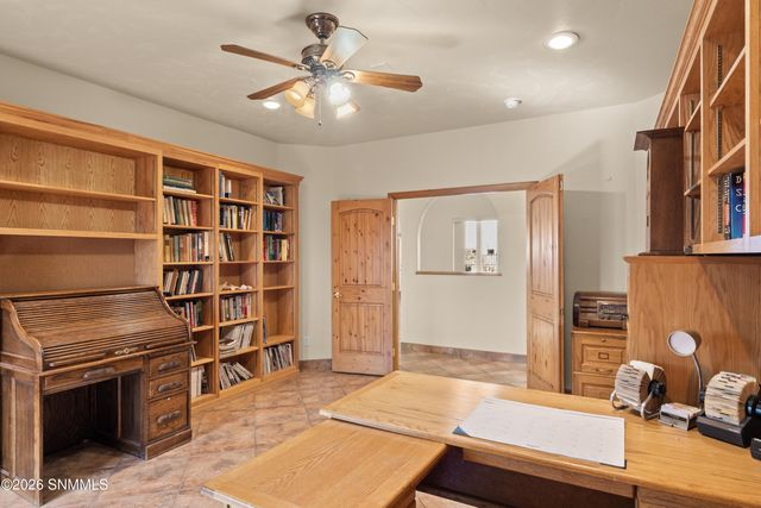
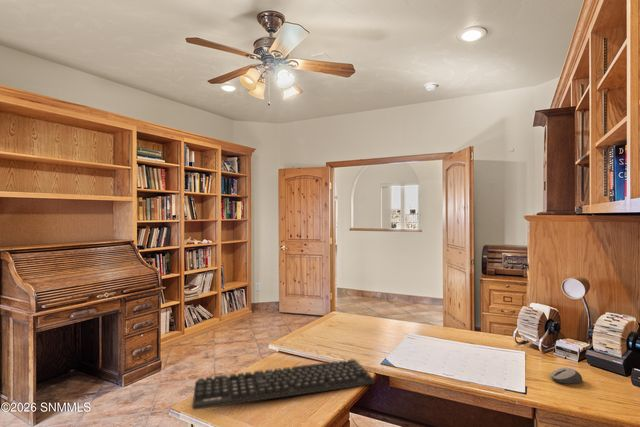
+ keyboard [191,358,376,411]
+ computer mouse [550,367,583,385]
